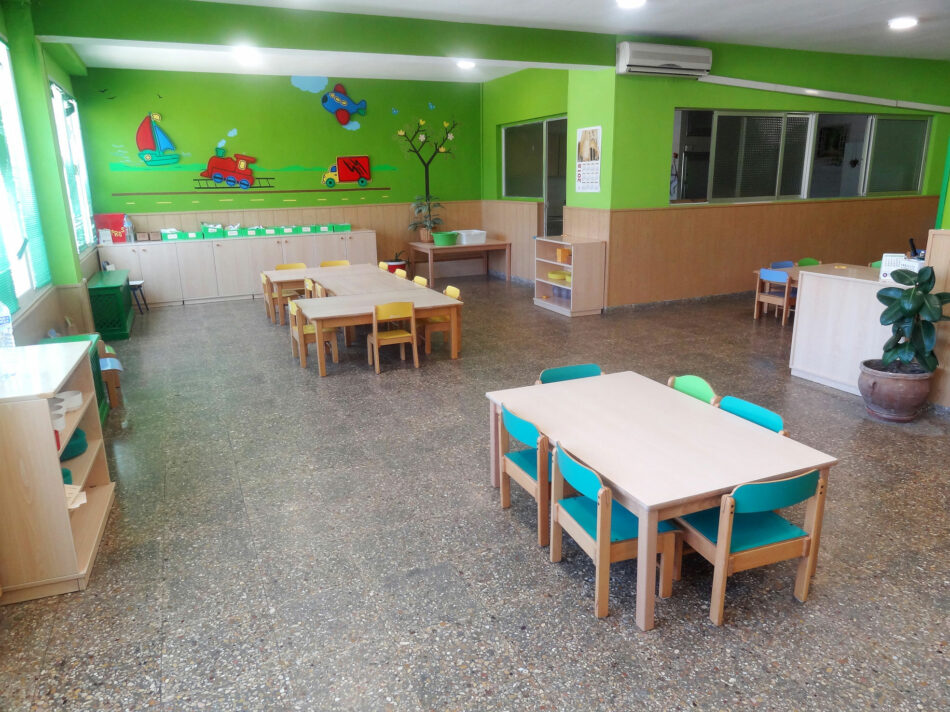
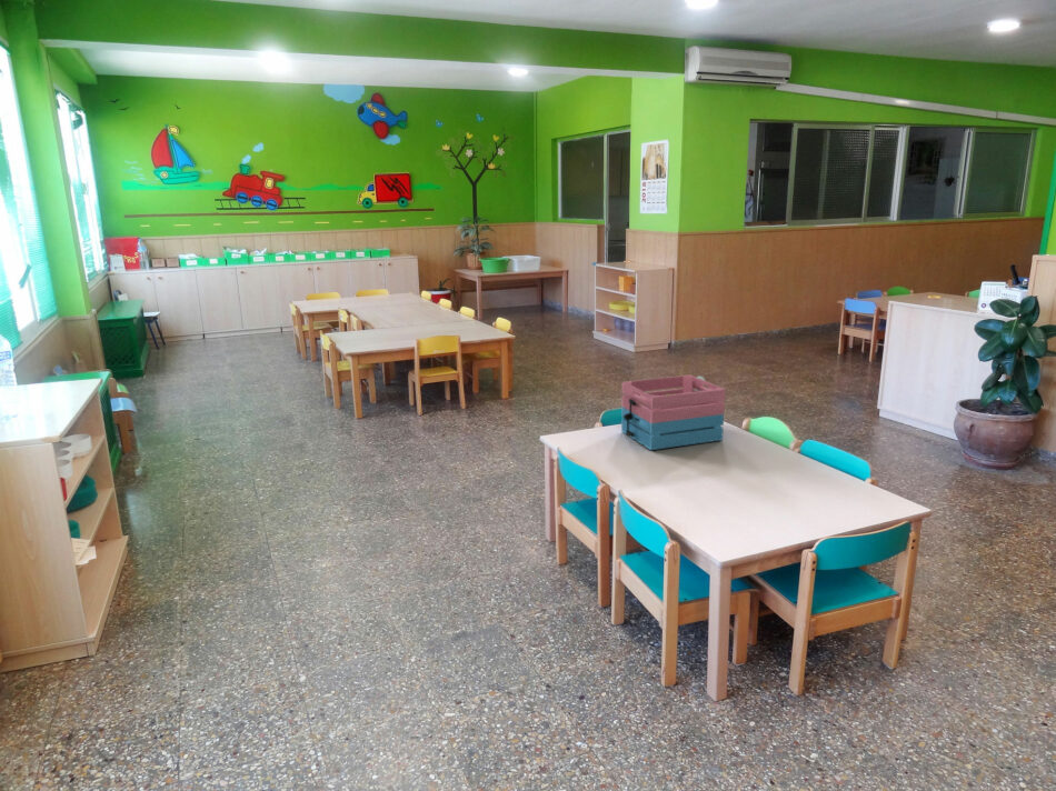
+ storage basket [620,374,727,451]
